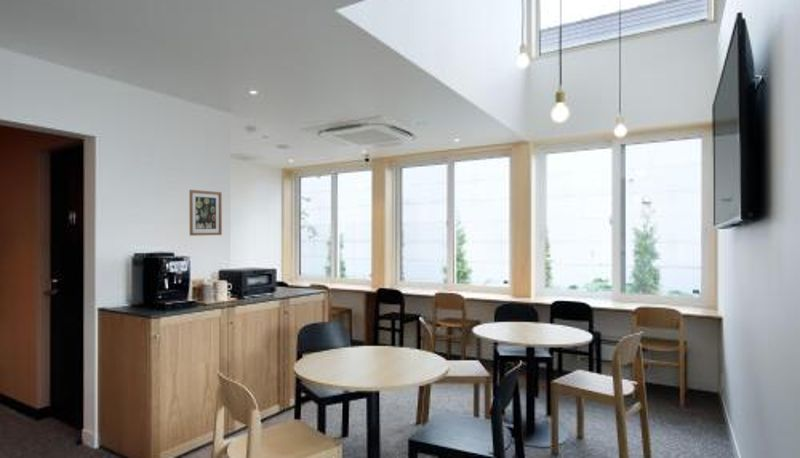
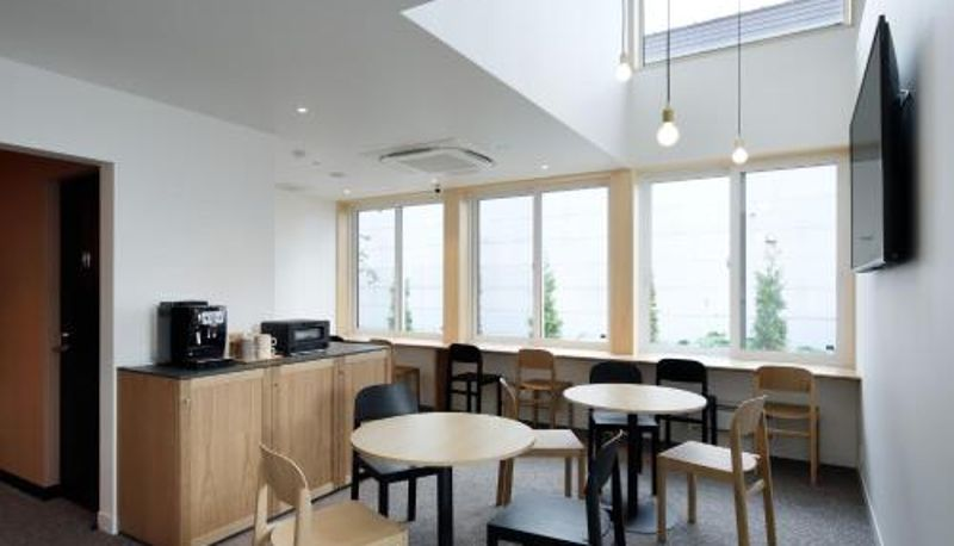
- wall art [189,189,223,237]
